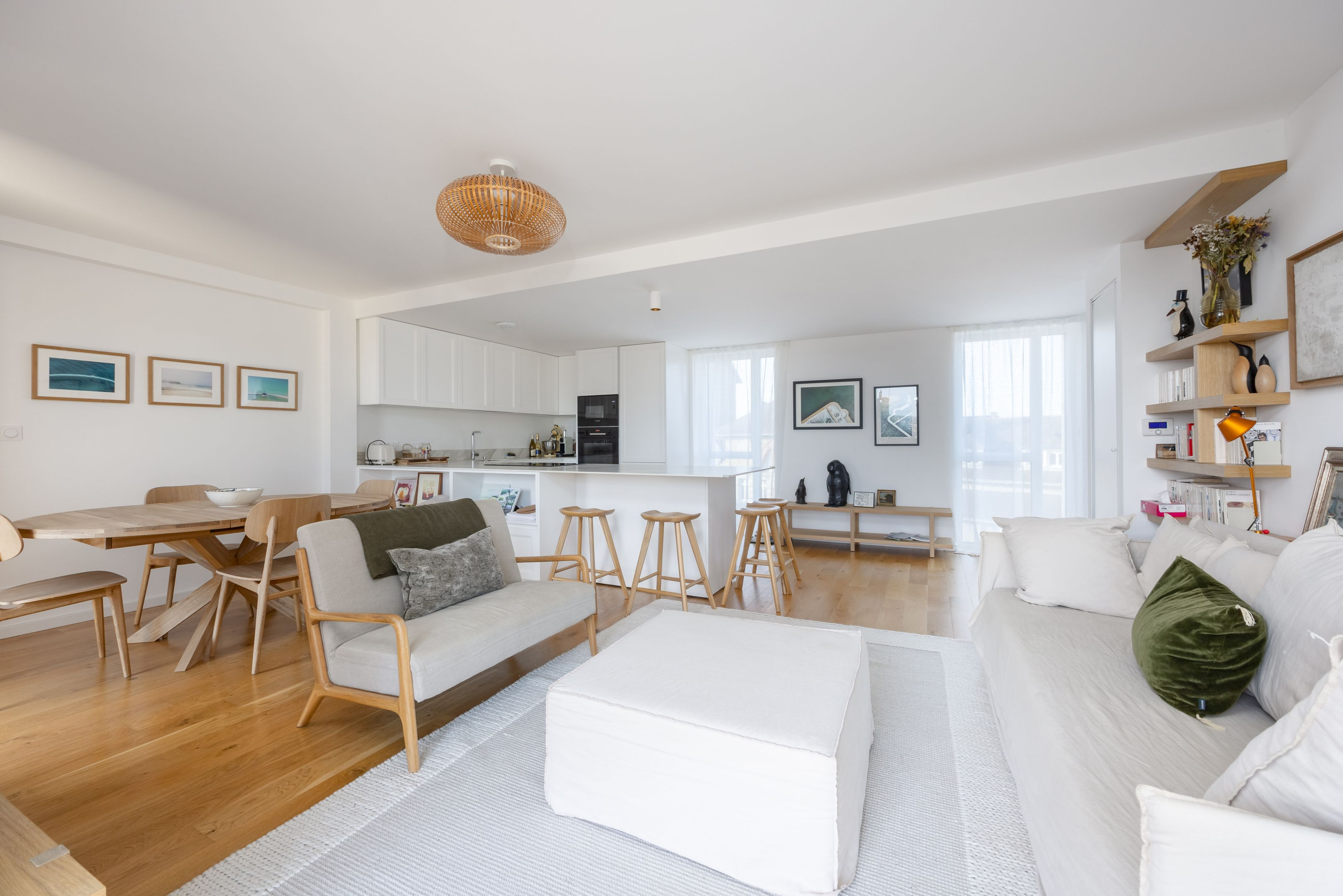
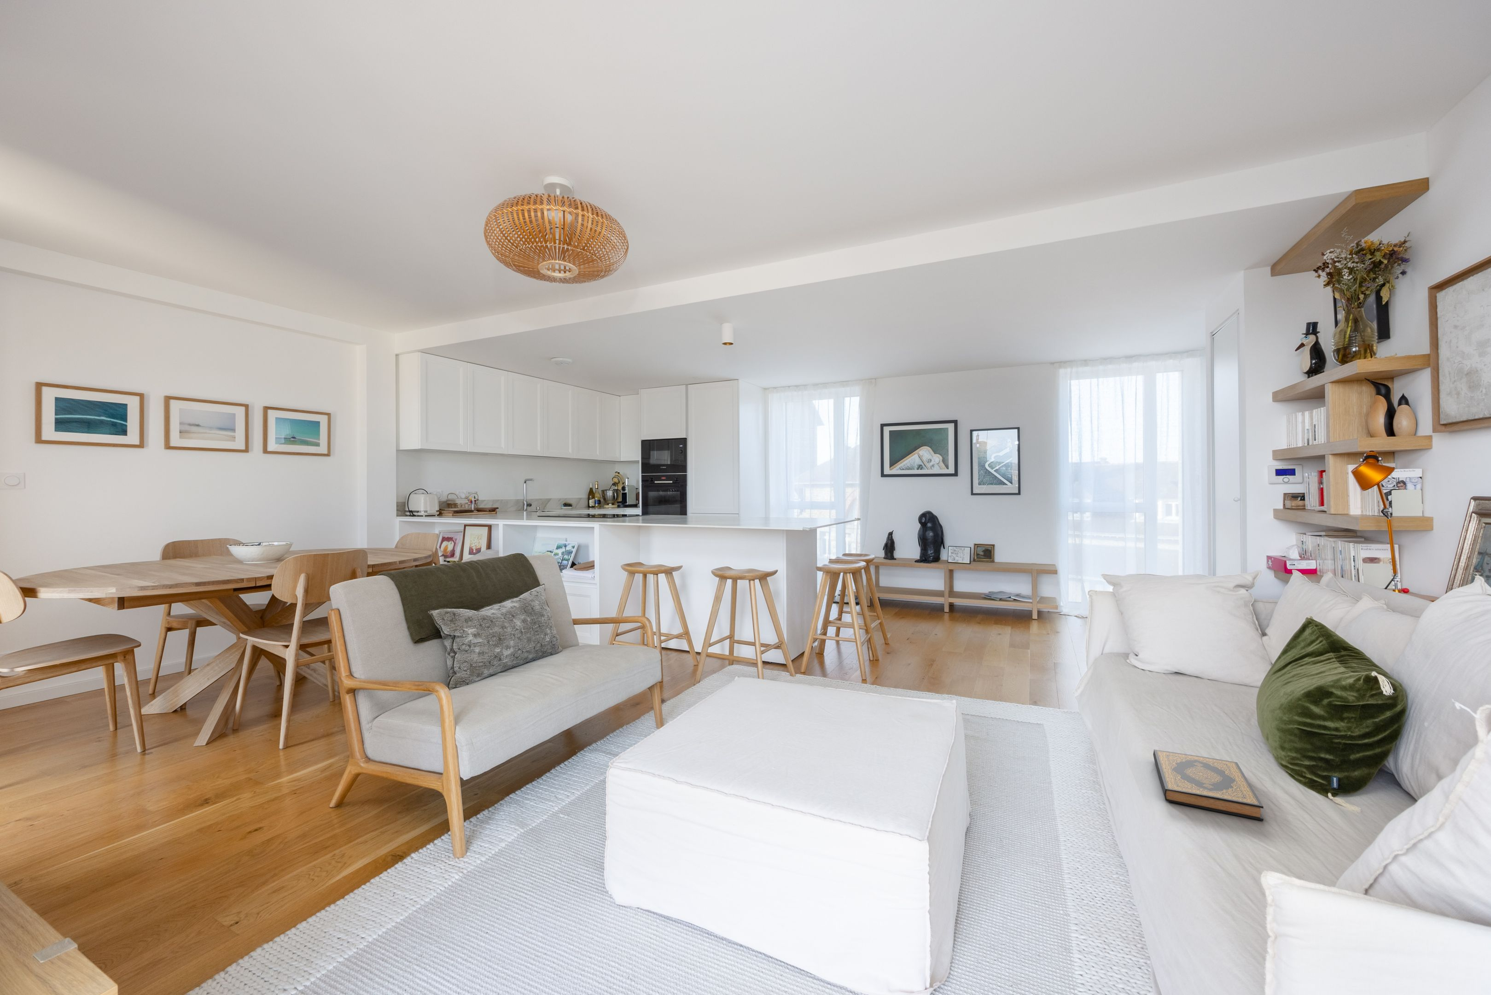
+ hardback book [1153,748,1265,822]
